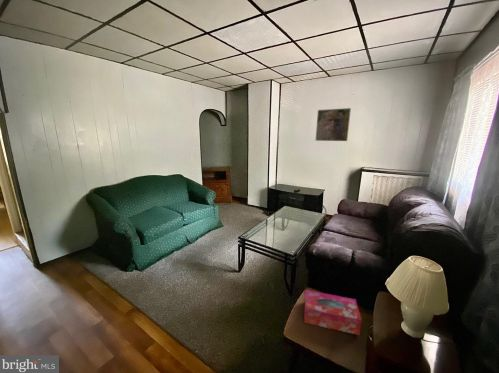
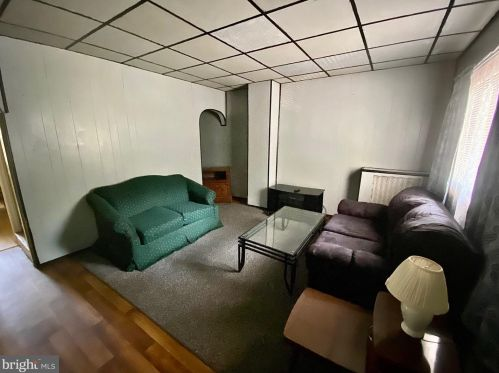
- tissue box [303,289,363,336]
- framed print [314,107,352,142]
